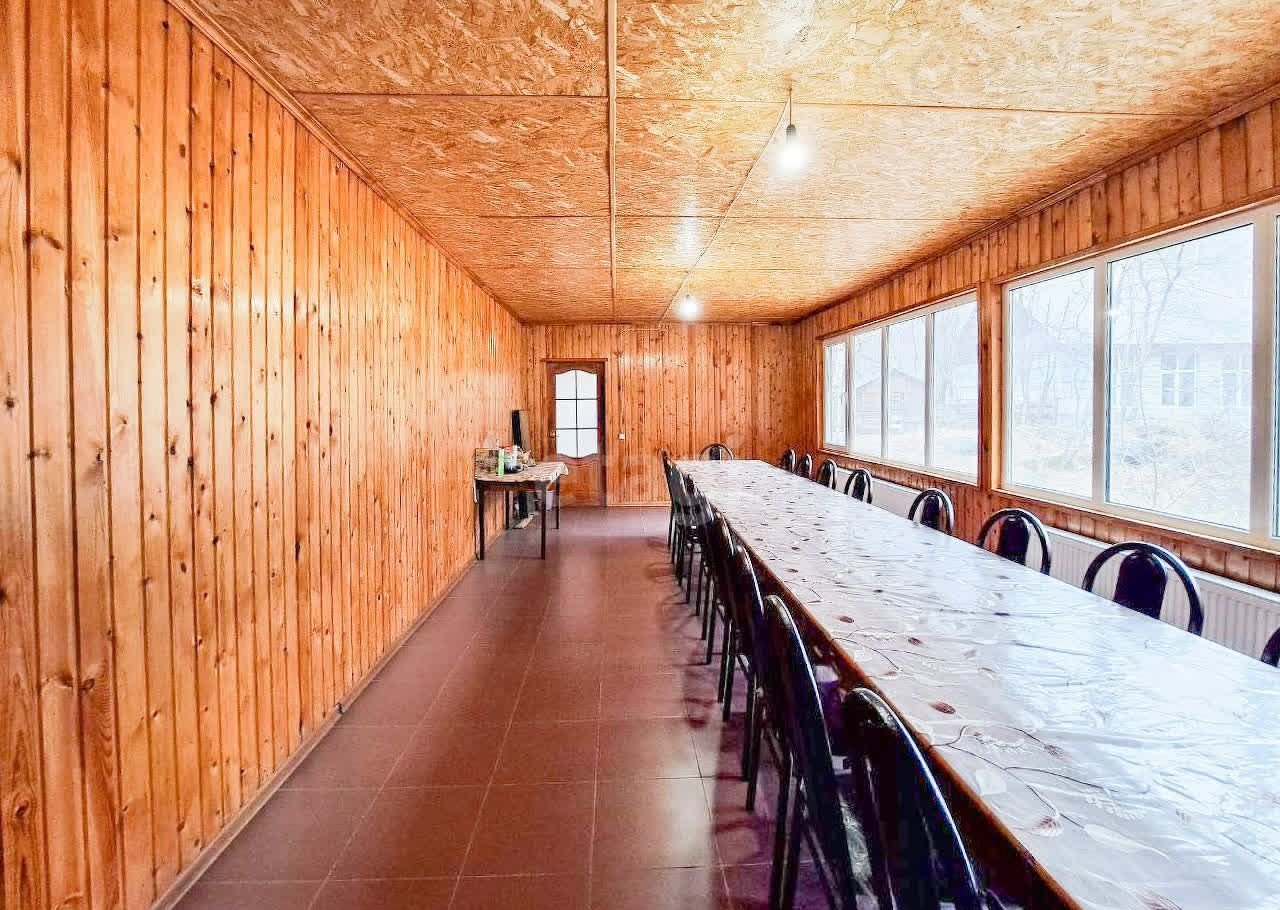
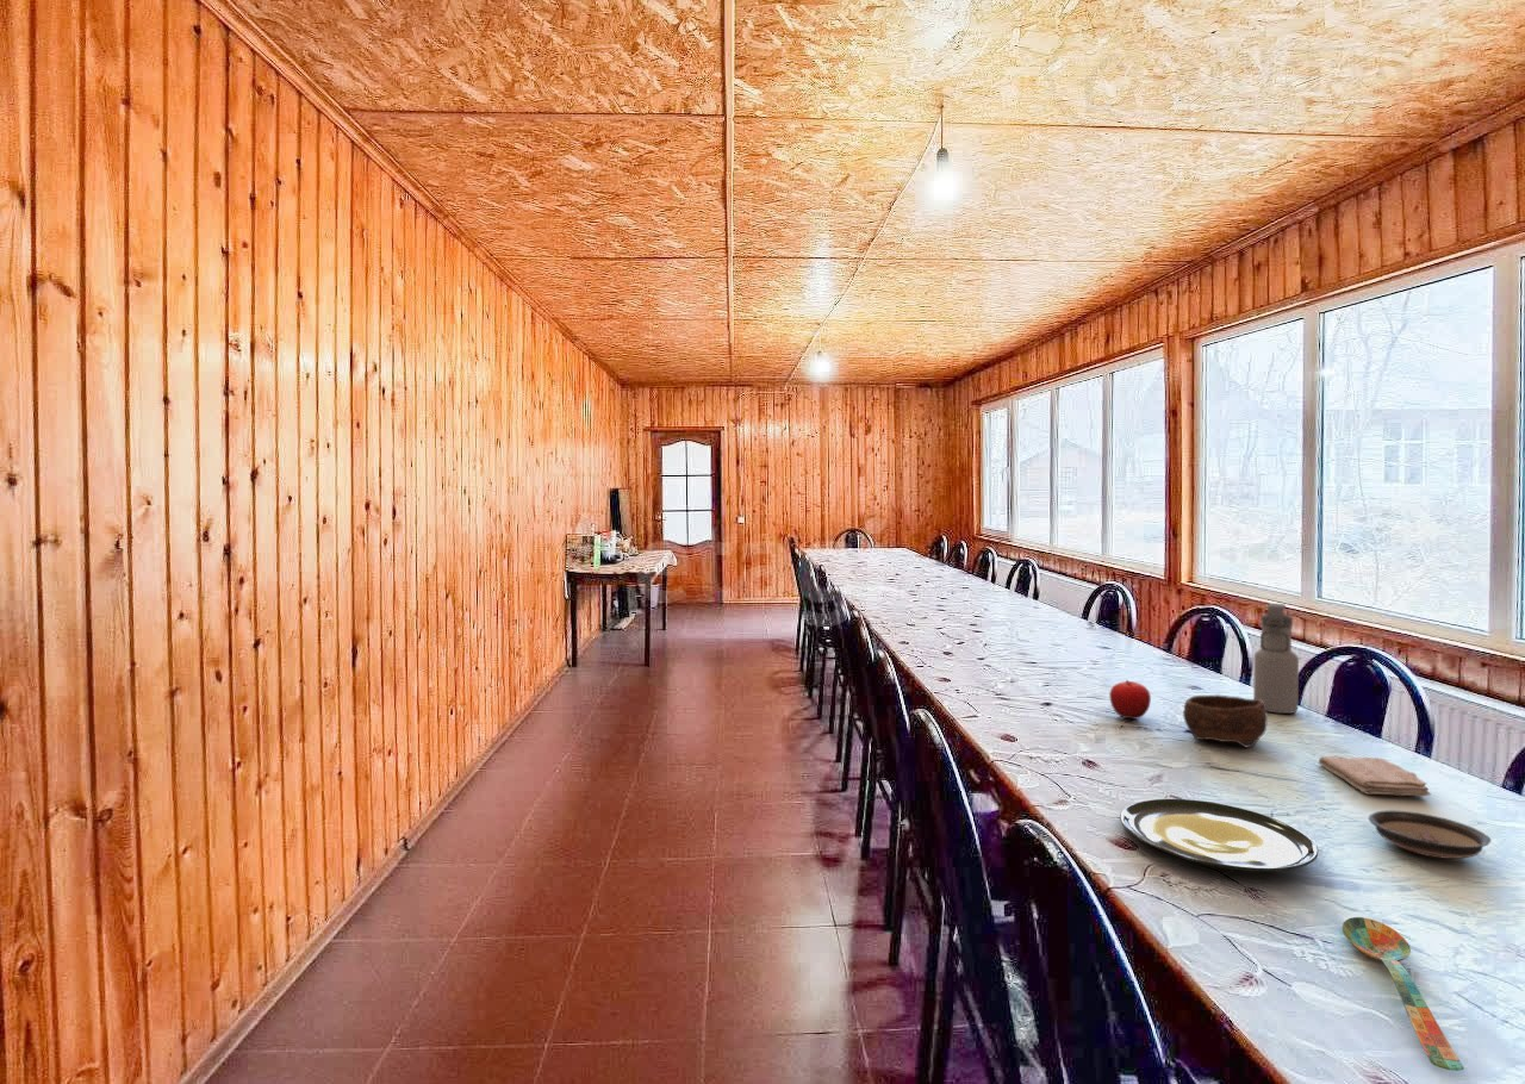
+ spoon [1342,916,1465,1072]
+ fruit [1108,679,1152,721]
+ saucer [1368,809,1493,860]
+ plate [1119,798,1319,872]
+ water bottle [1252,603,1300,715]
+ washcloth [1318,755,1432,797]
+ bowl [1182,693,1269,748]
